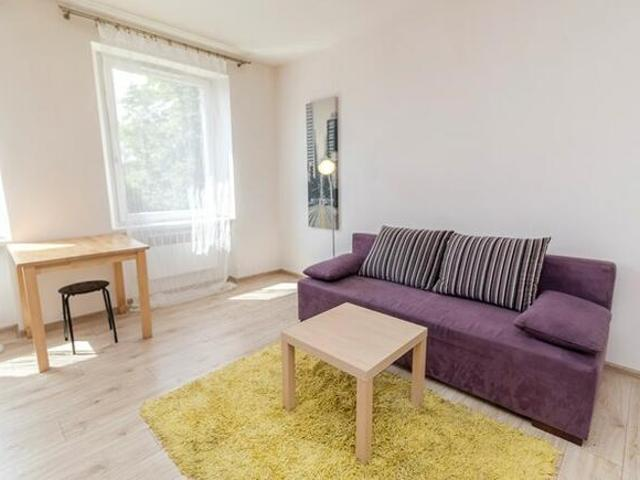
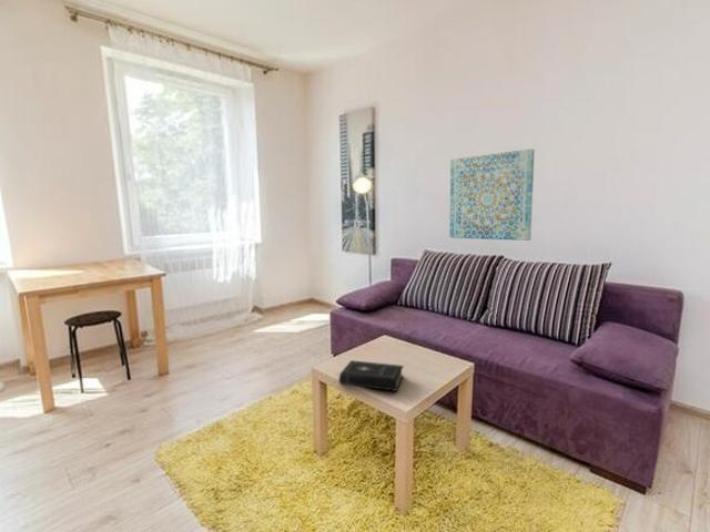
+ wall art [448,147,536,242]
+ book [338,359,405,392]
